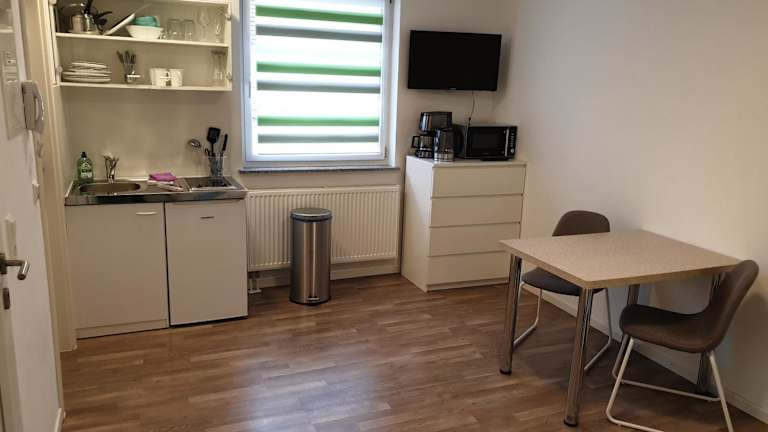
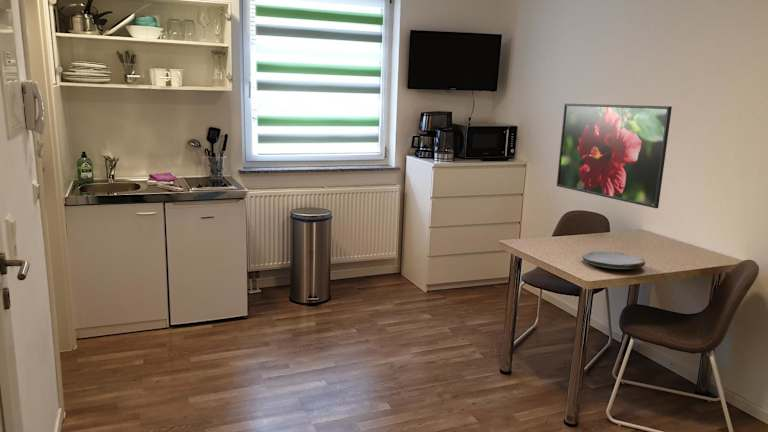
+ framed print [556,103,673,209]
+ plate [581,250,646,270]
